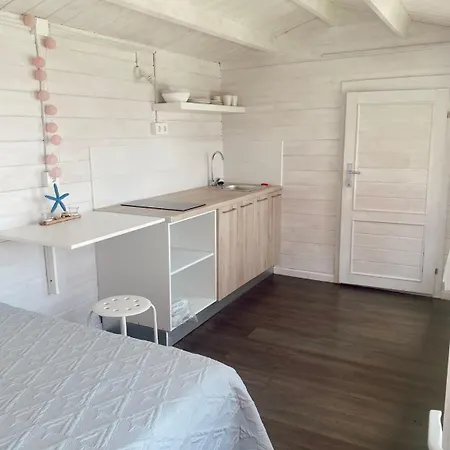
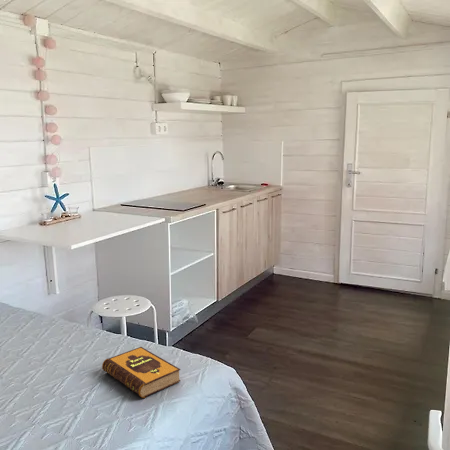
+ hardback book [101,346,182,399]
